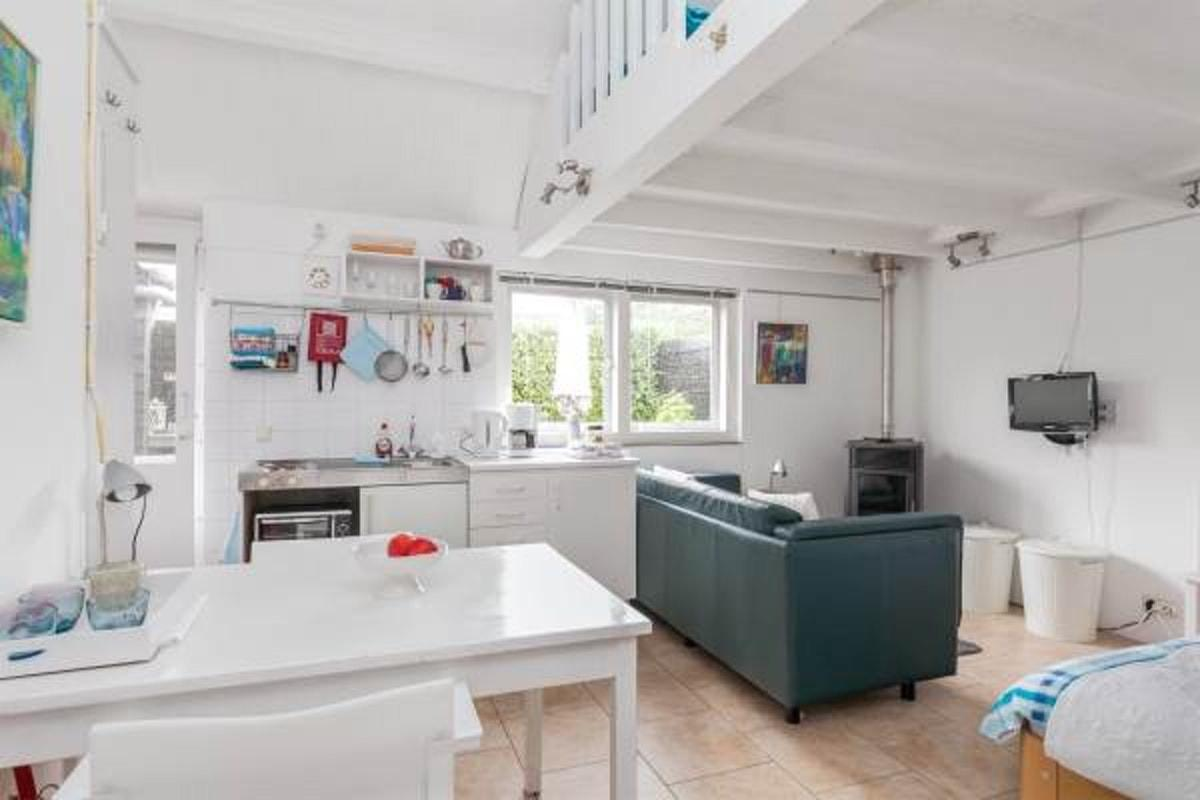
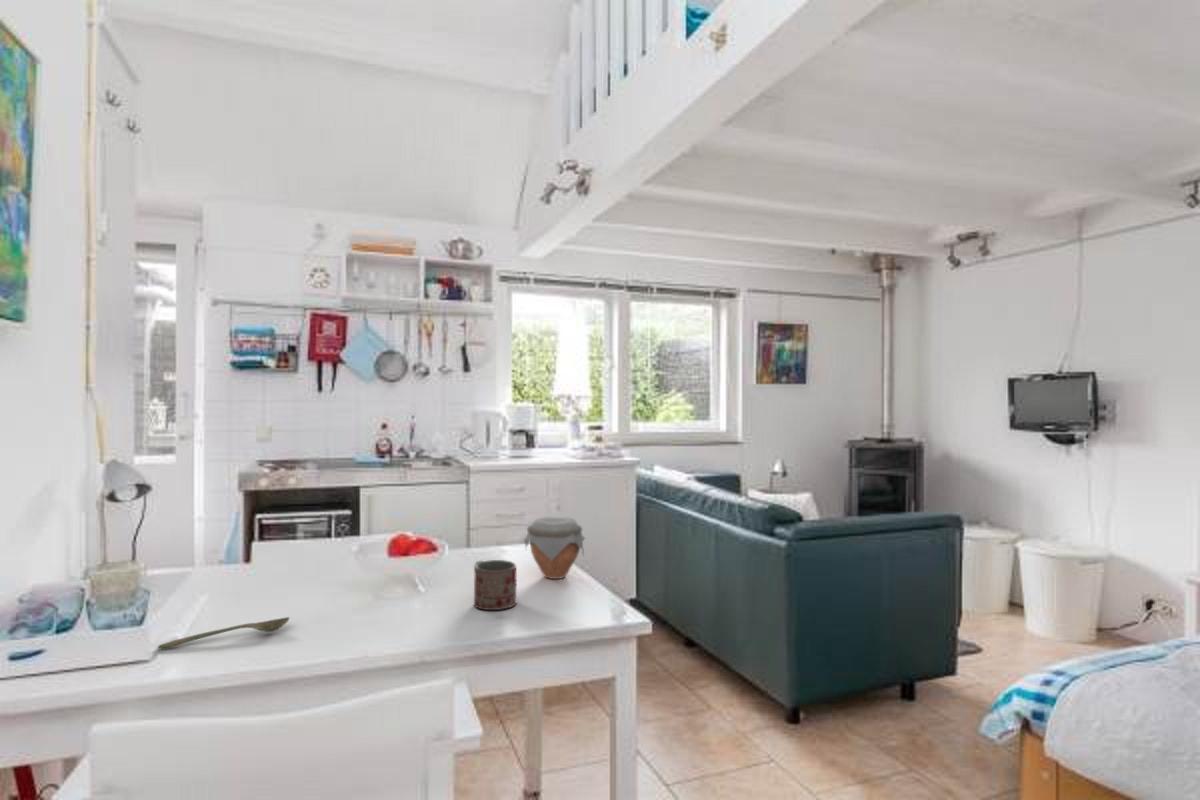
+ mug [473,559,518,611]
+ spoon [157,616,290,649]
+ jar [522,516,586,580]
